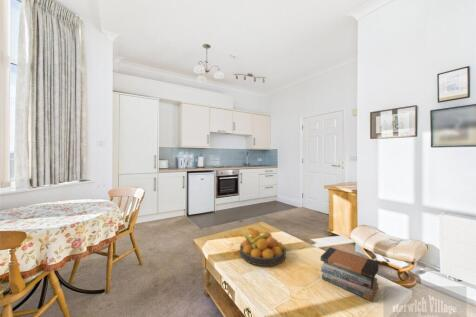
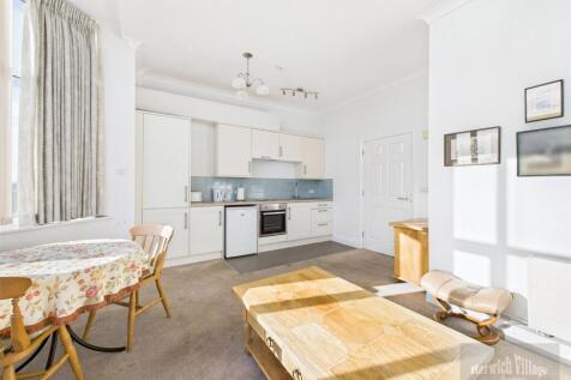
- fruit bowl [239,229,287,267]
- book stack [320,246,380,302]
